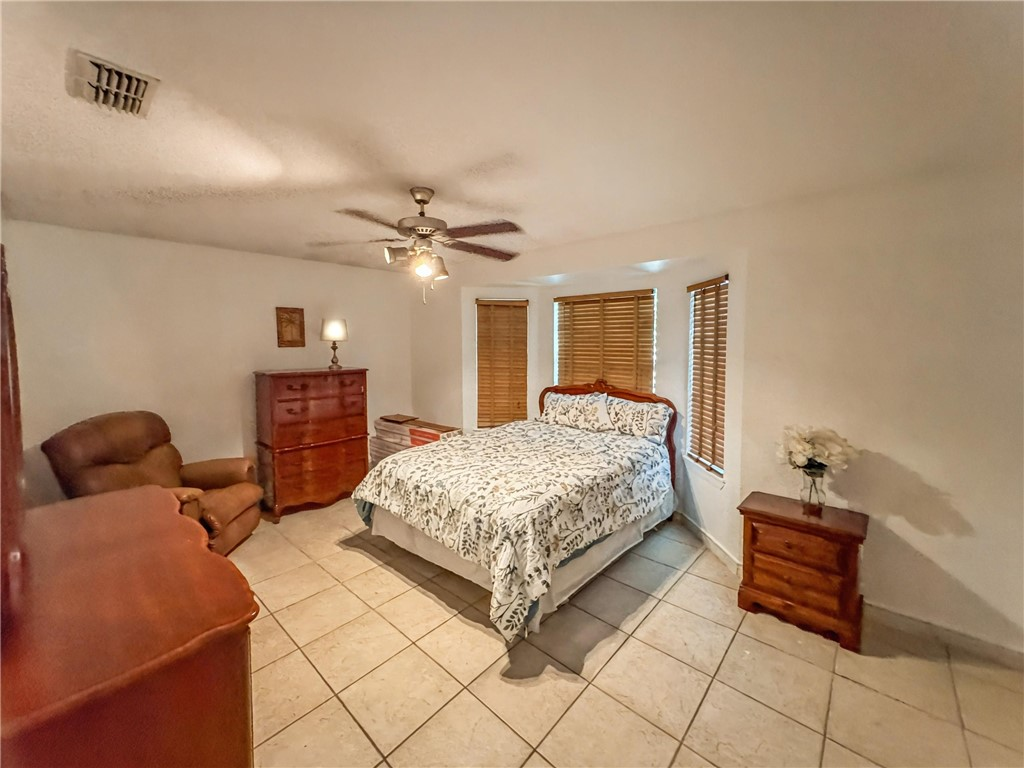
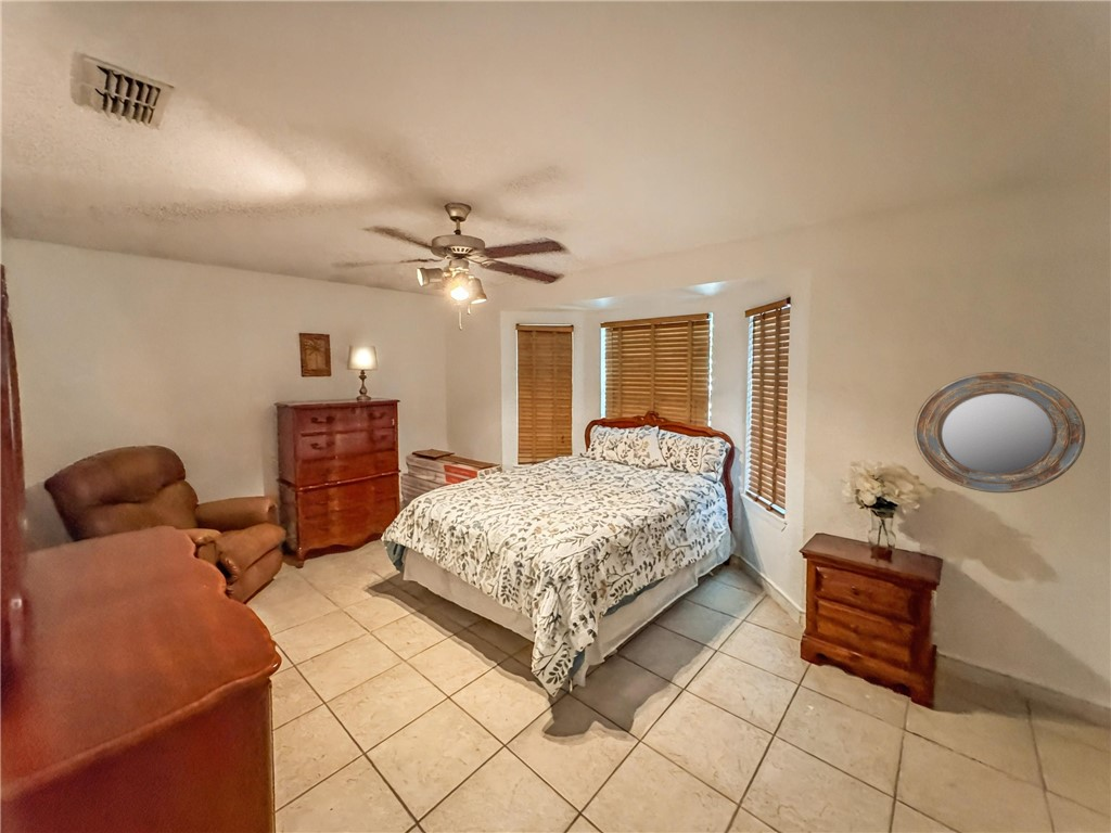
+ home mirror [914,371,1086,494]
